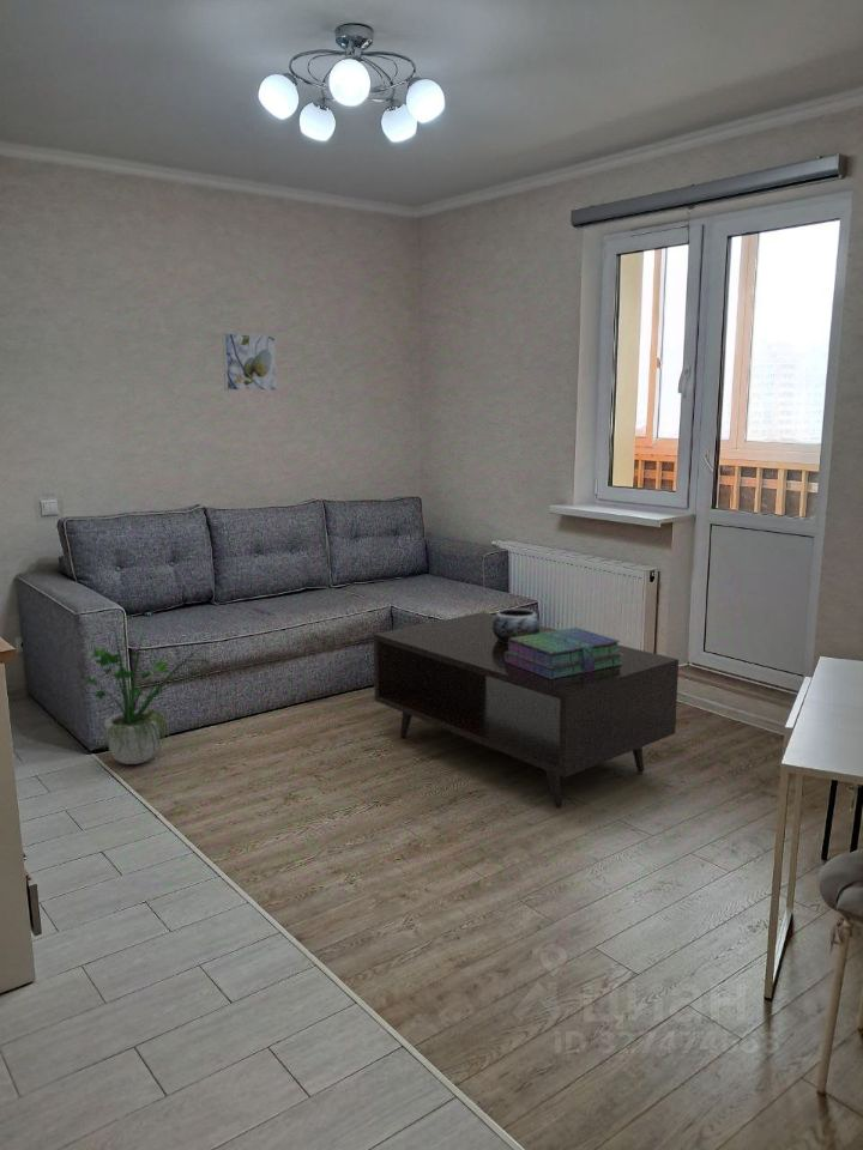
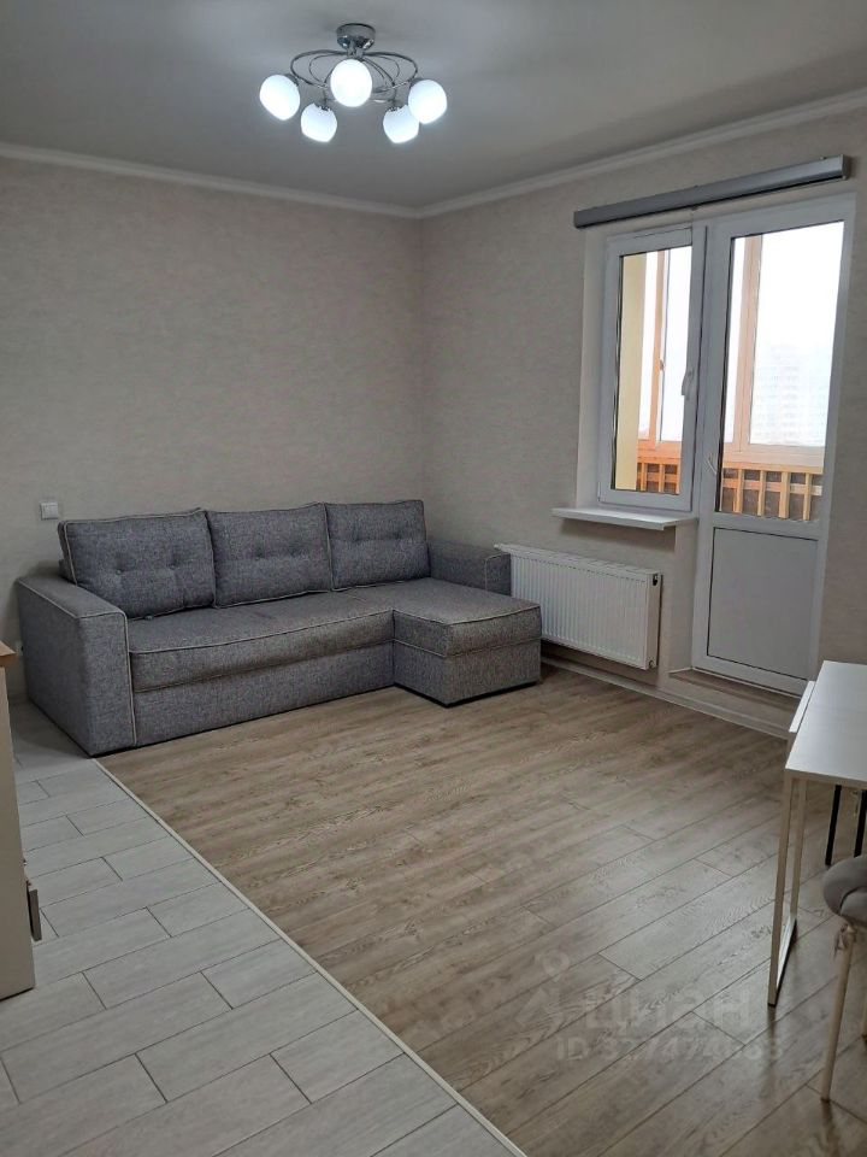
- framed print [222,332,278,392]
- decorative bowl [493,607,542,643]
- coffee table [373,611,680,809]
- potted plant [78,622,213,765]
- stack of books [505,627,623,679]
